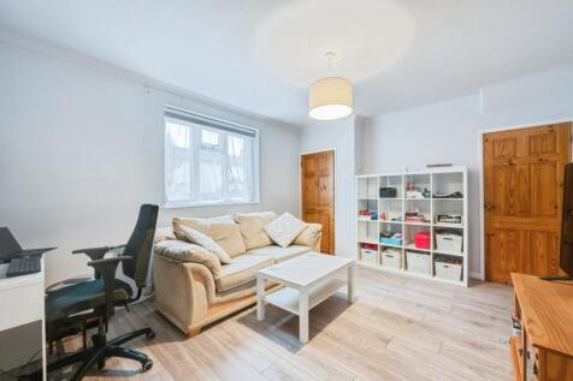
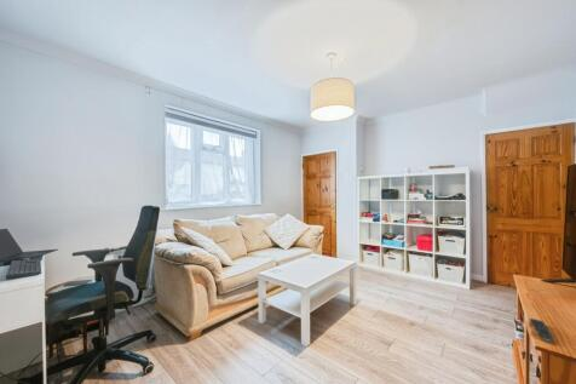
+ remote control [529,317,554,343]
